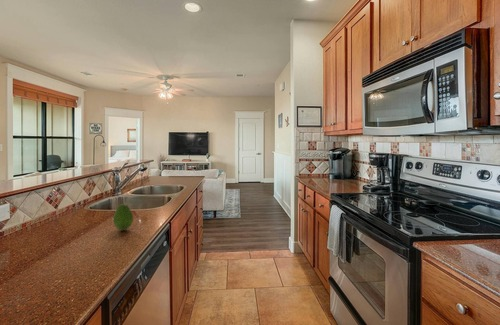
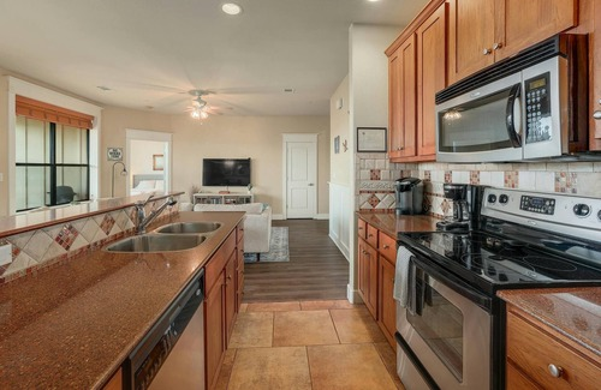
- fruit [112,203,134,231]
